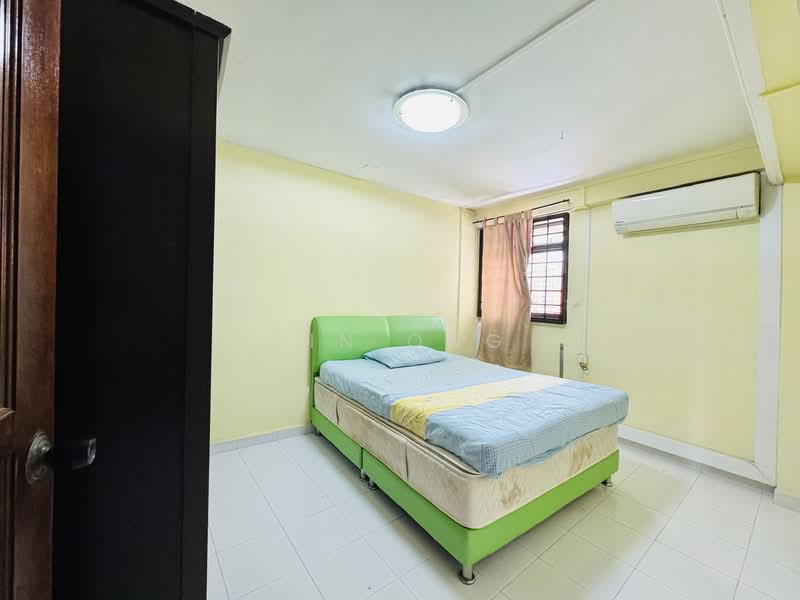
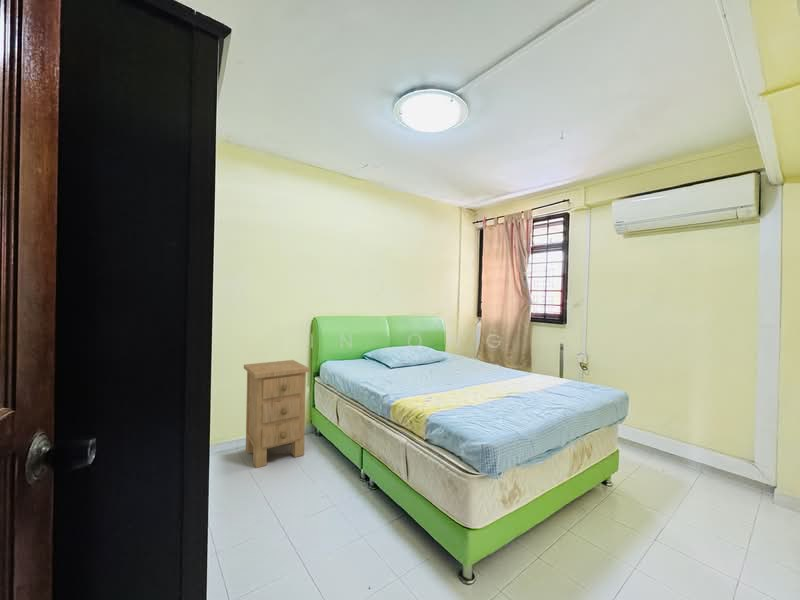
+ nightstand [243,359,311,469]
